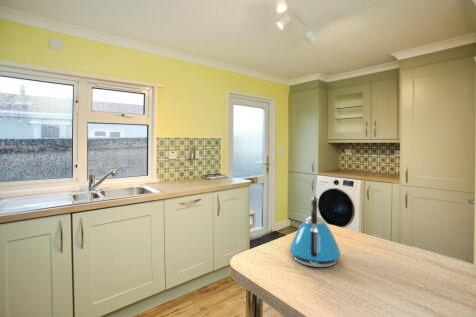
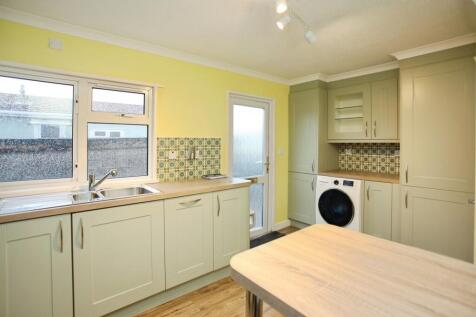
- kettle [289,196,342,268]
